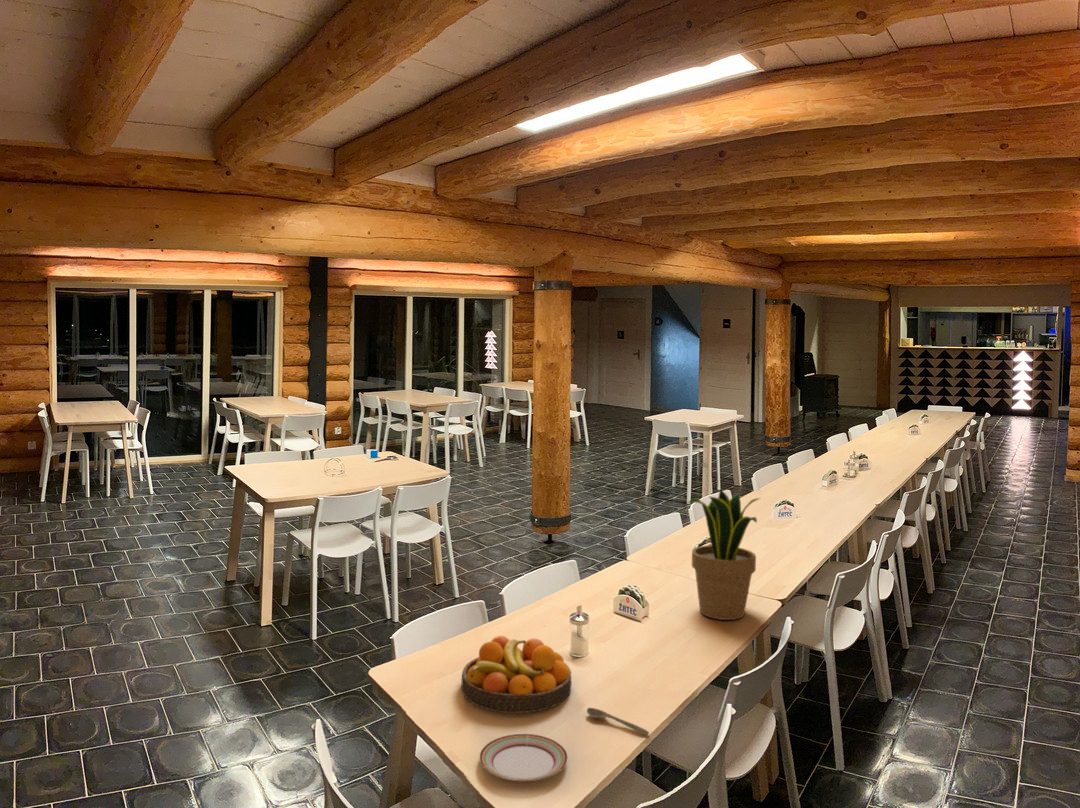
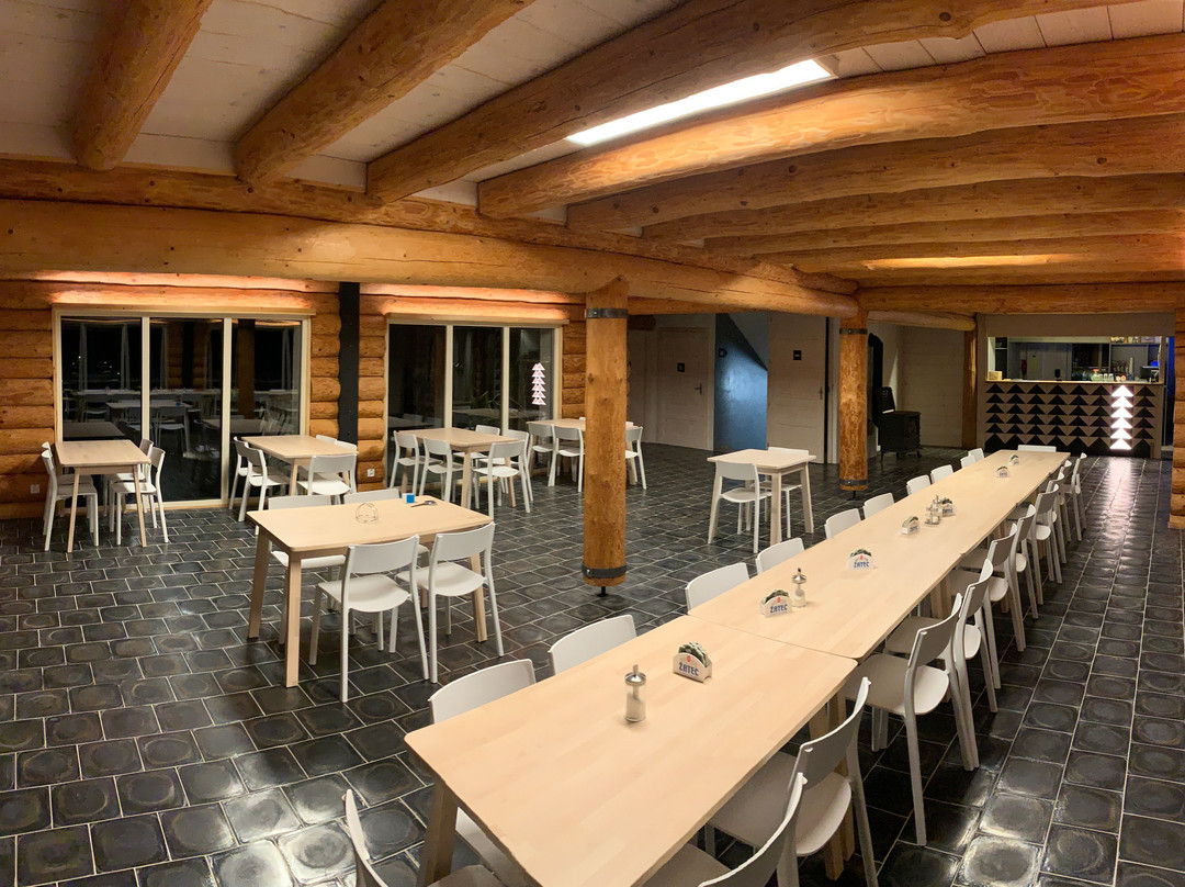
- spoon [586,707,650,736]
- potted plant [687,488,761,621]
- plate [478,733,569,782]
- fruit bowl [460,635,573,715]
